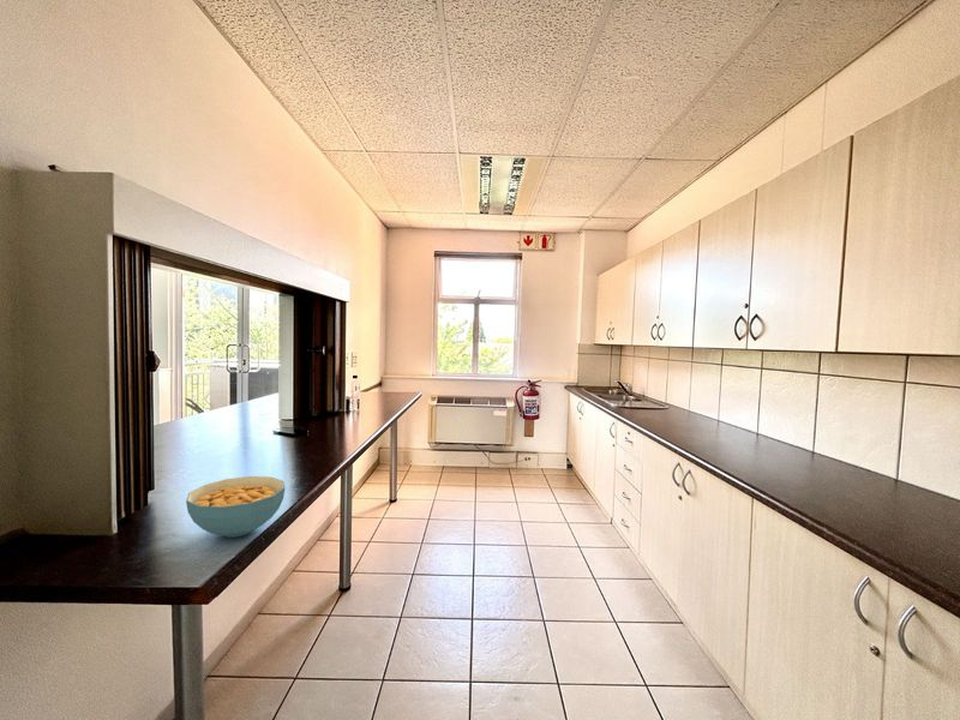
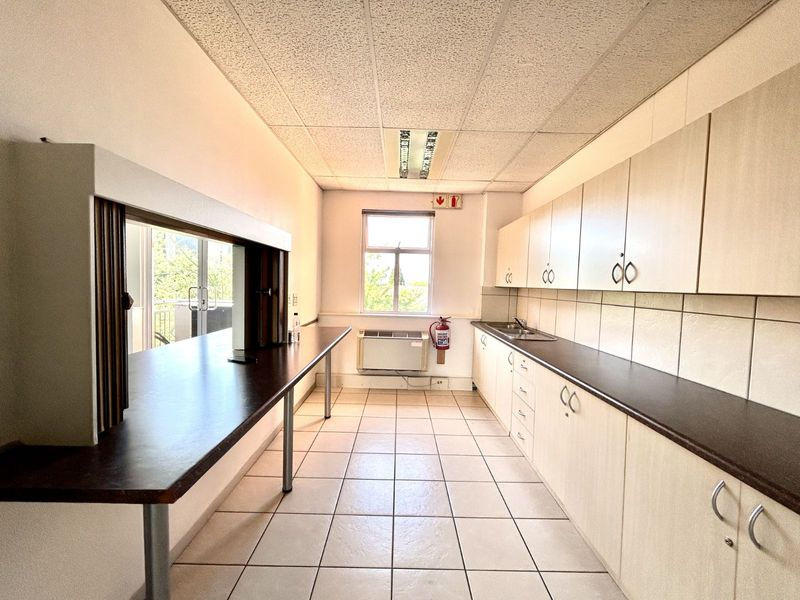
- cereal bowl [185,475,287,539]
